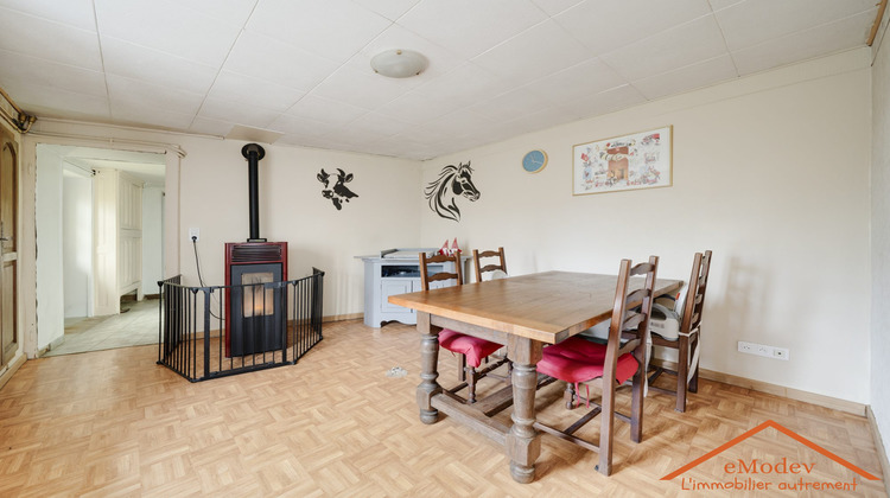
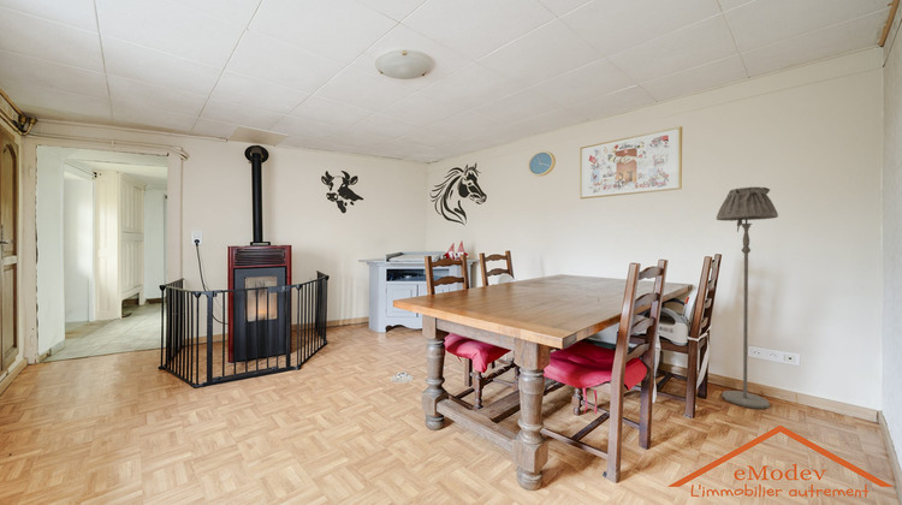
+ floor lamp [716,186,779,410]
